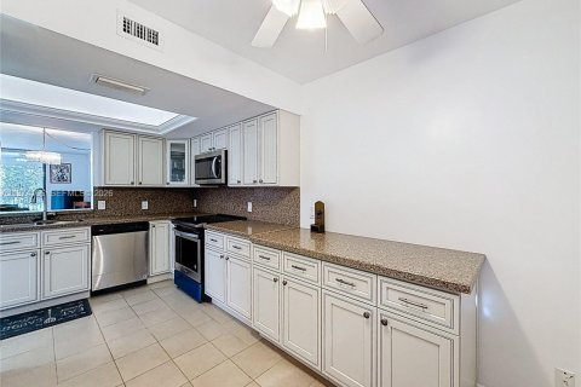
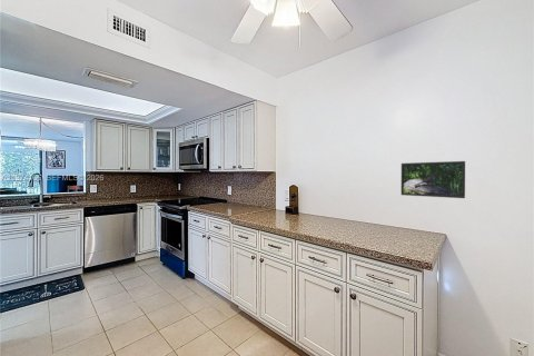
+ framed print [400,160,466,199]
